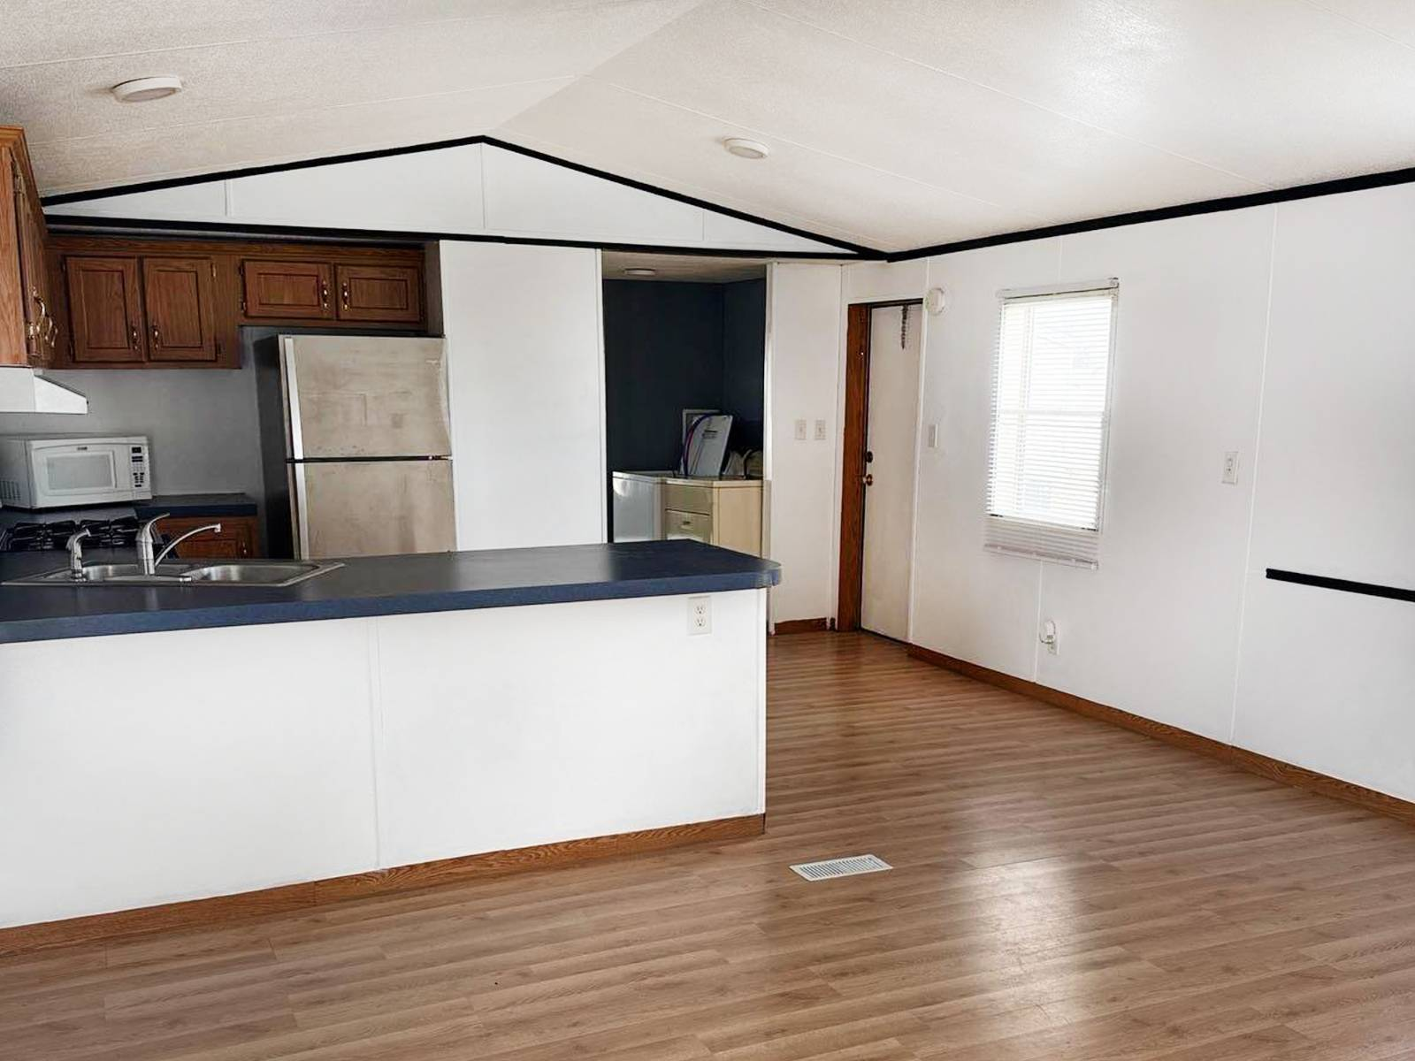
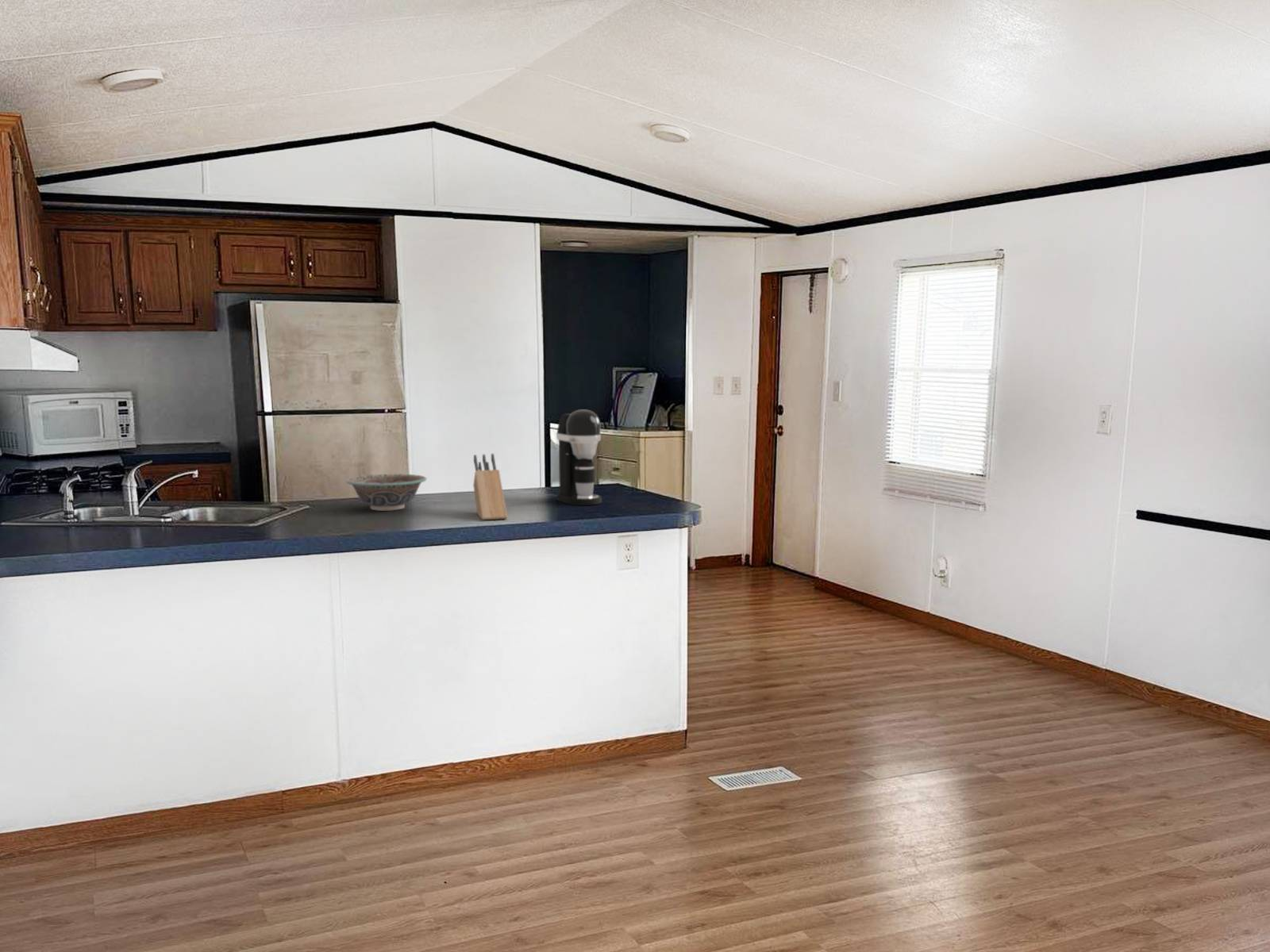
+ decorative bowl [345,474,427,512]
+ knife block [472,453,508,520]
+ coffee maker [556,409,602,506]
